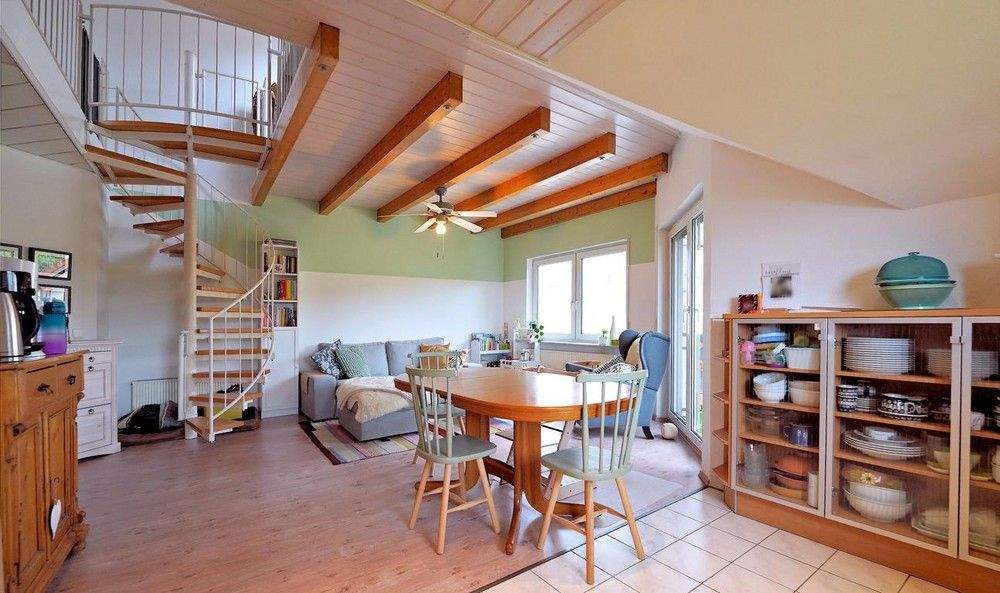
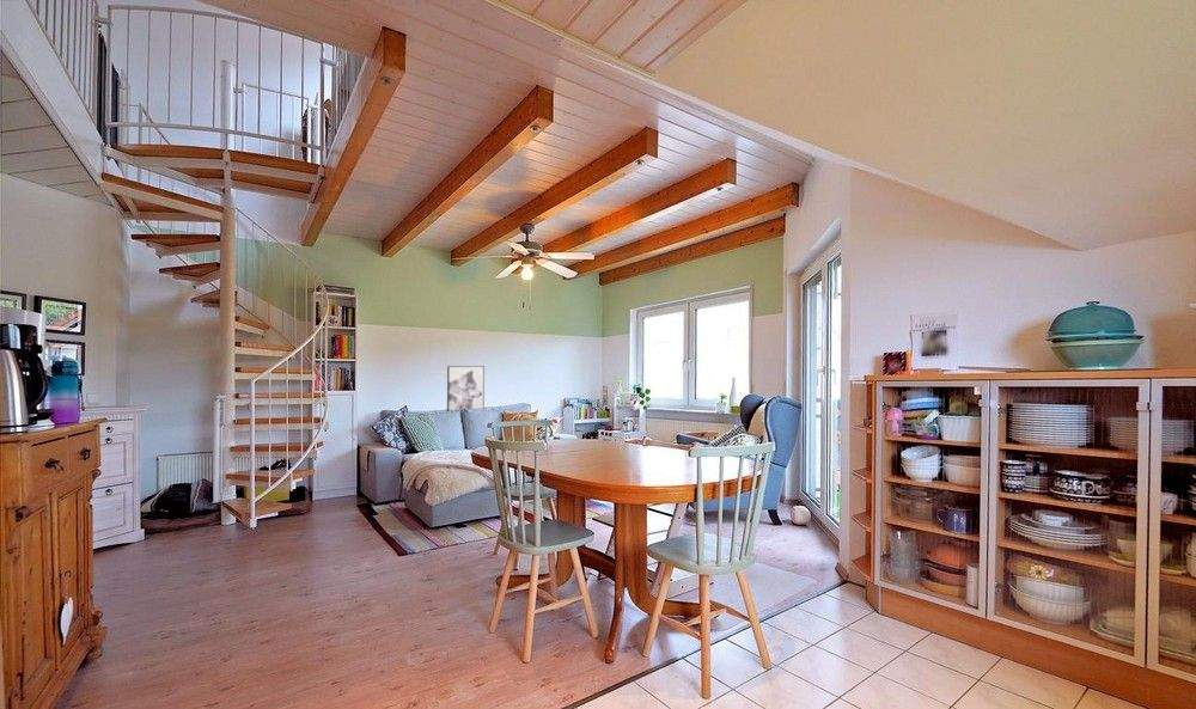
+ wall art [446,365,486,412]
